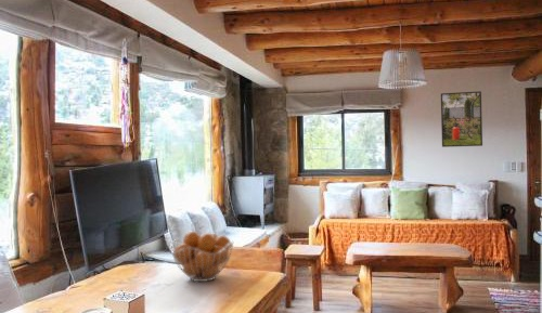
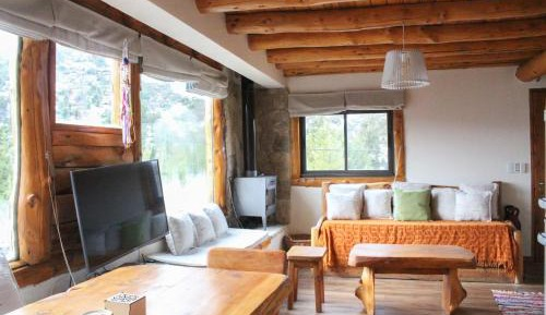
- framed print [440,90,483,148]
- fruit basket [169,231,234,283]
